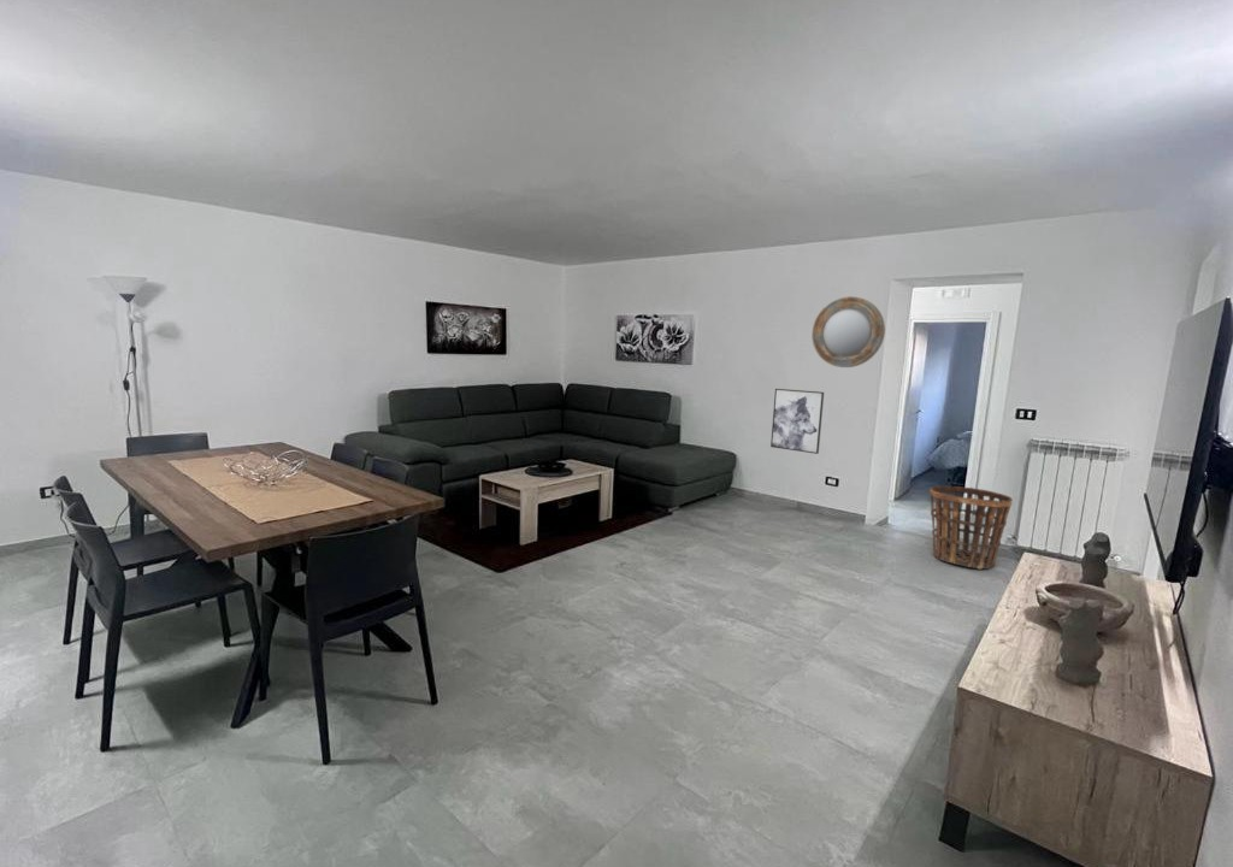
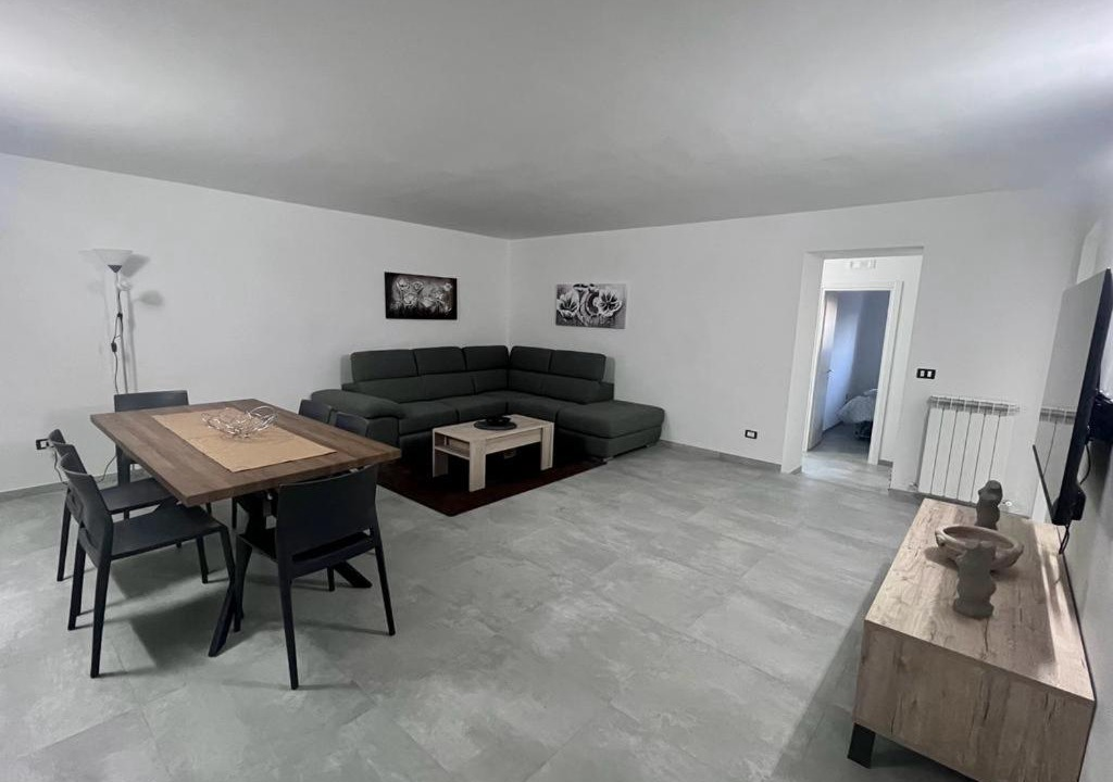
- basket [928,484,1014,570]
- home mirror [810,295,886,368]
- wall art [769,388,825,455]
